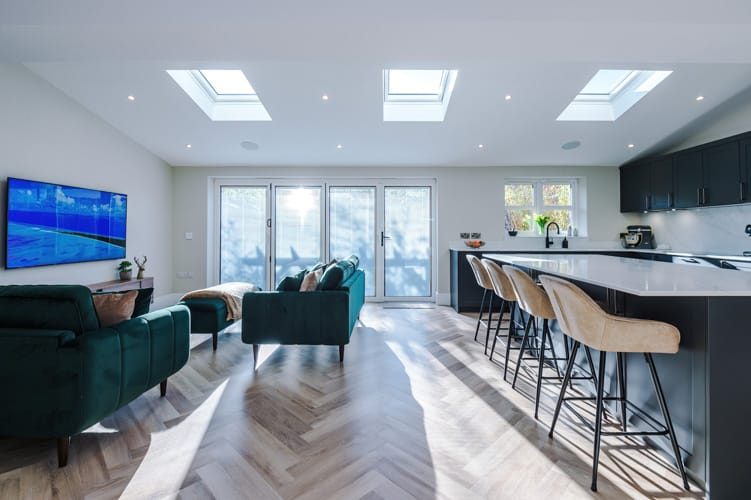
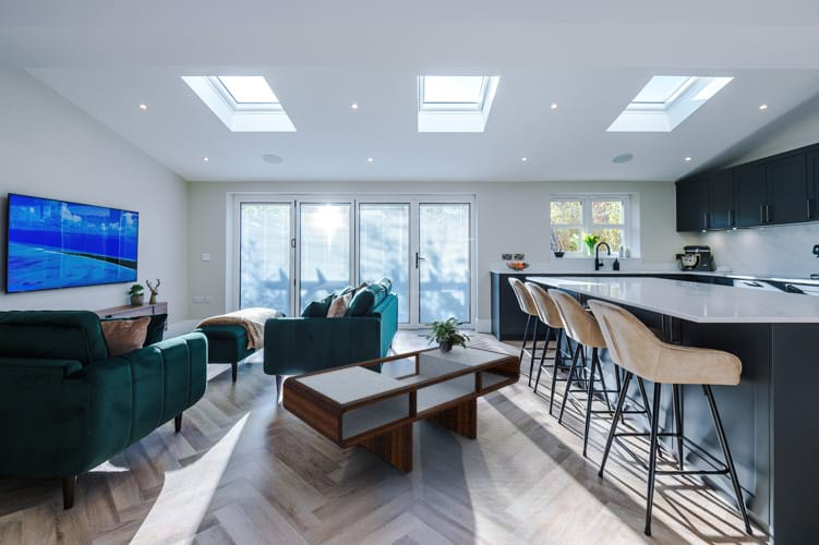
+ coffee table [281,344,521,474]
+ potted plant [423,316,471,352]
